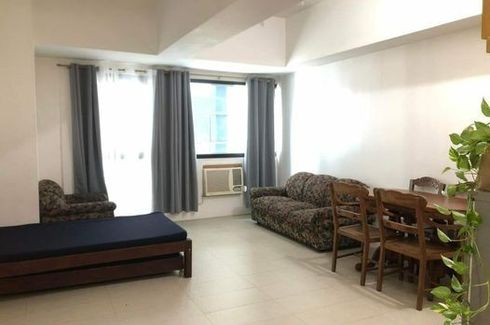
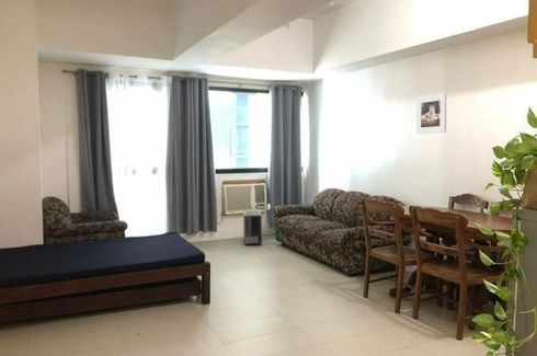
+ air purifier [242,209,263,246]
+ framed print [415,92,447,135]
